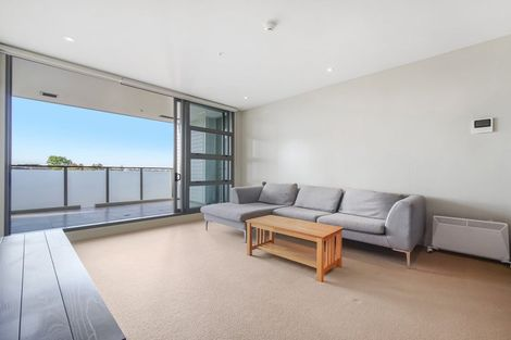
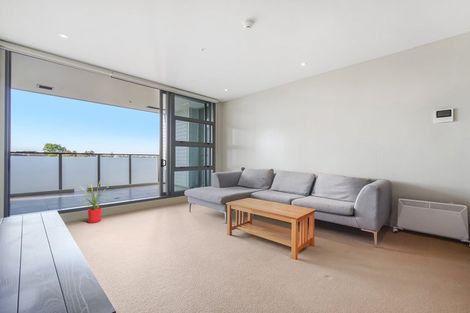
+ house plant [76,181,114,224]
